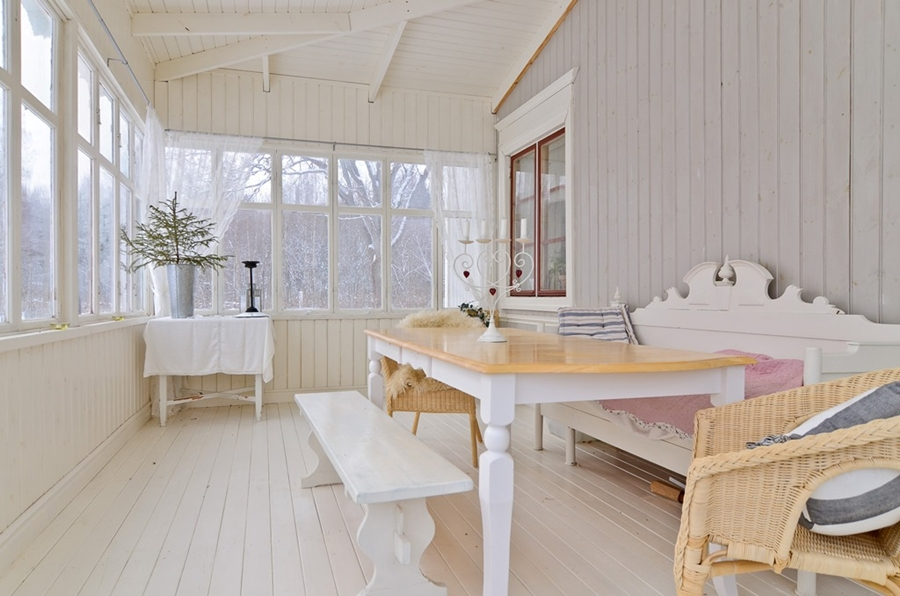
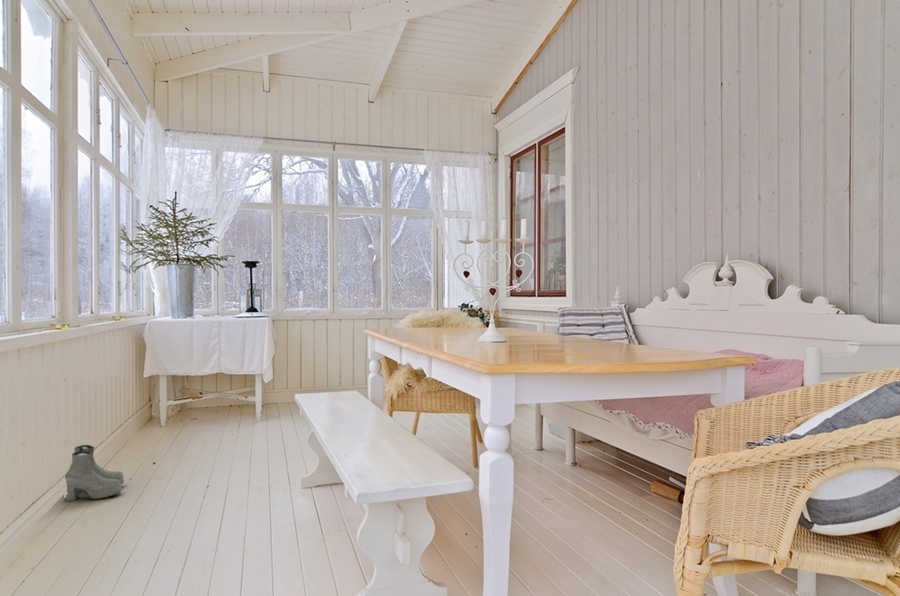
+ boots [63,444,125,503]
